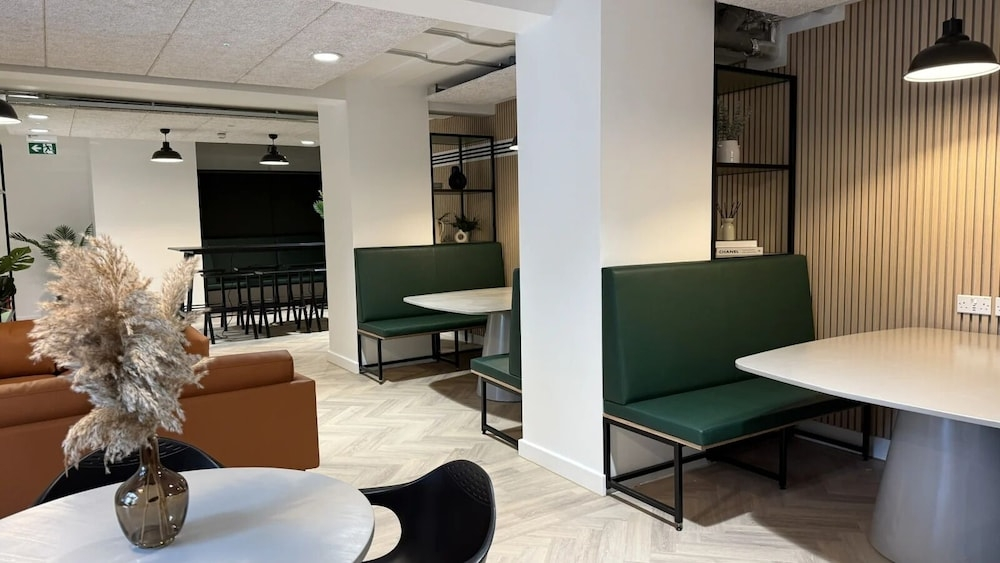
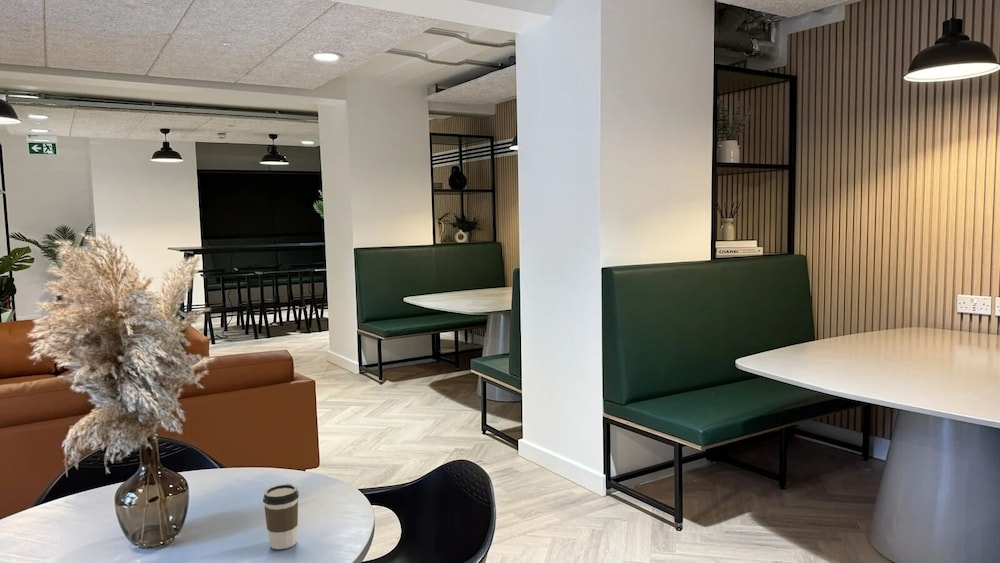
+ coffee cup [262,483,300,550]
